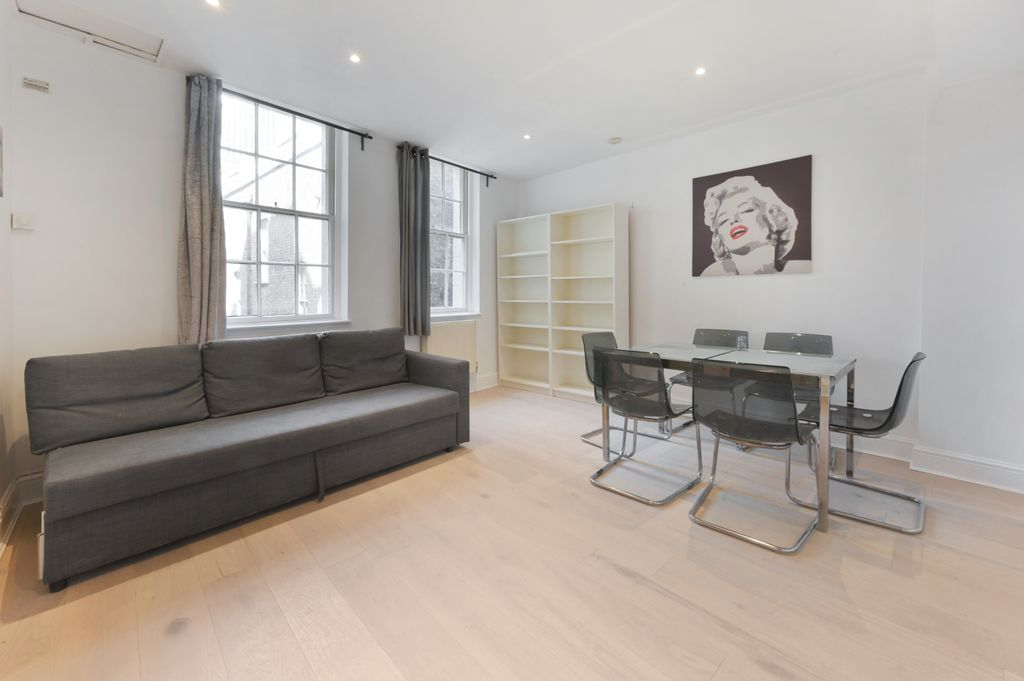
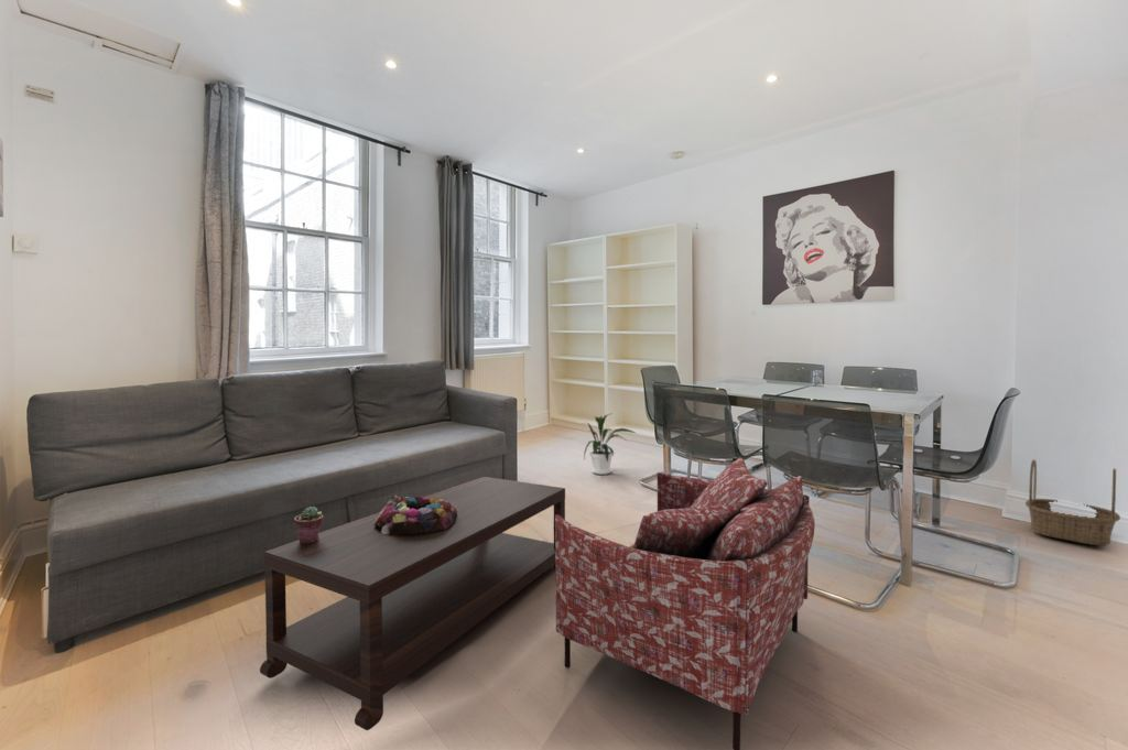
+ coffee table [259,476,566,731]
+ house plant [582,412,637,476]
+ armchair [554,456,816,750]
+ potted succulent [293,506,325,544]
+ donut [373,494,457,535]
+ basket [1024,458,1121,547]
